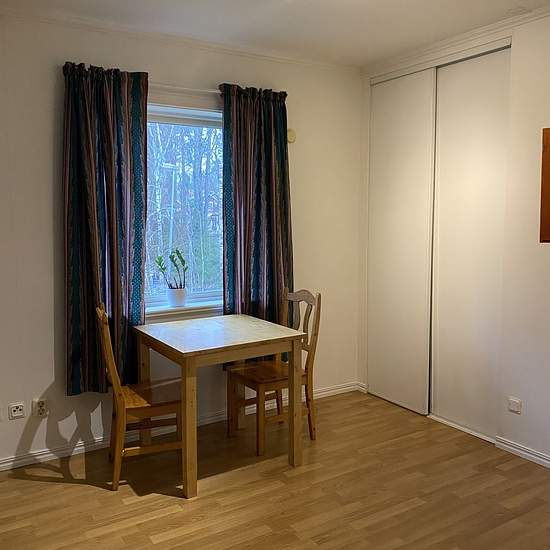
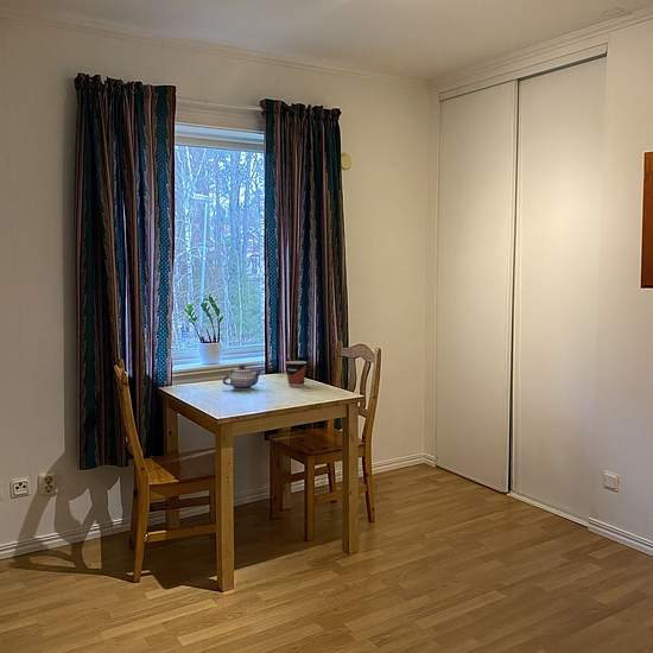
+ teapot [221,363,264,391]
+ cup [285,360,308,387]
